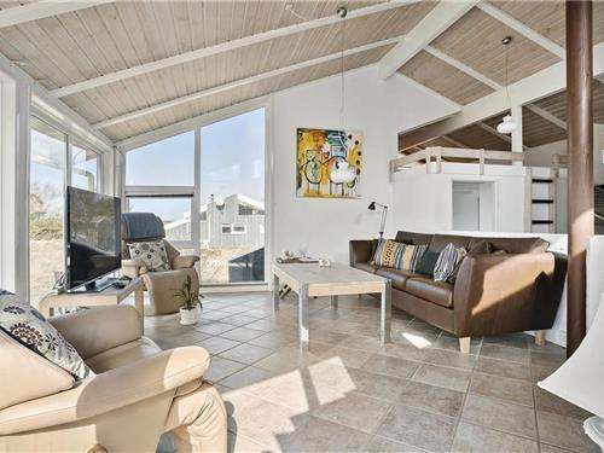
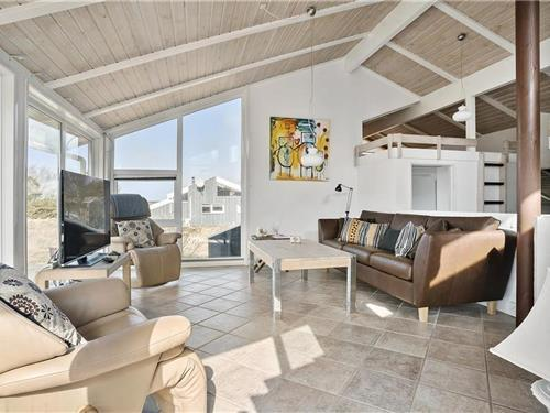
- house plant [168,273,205,326]
